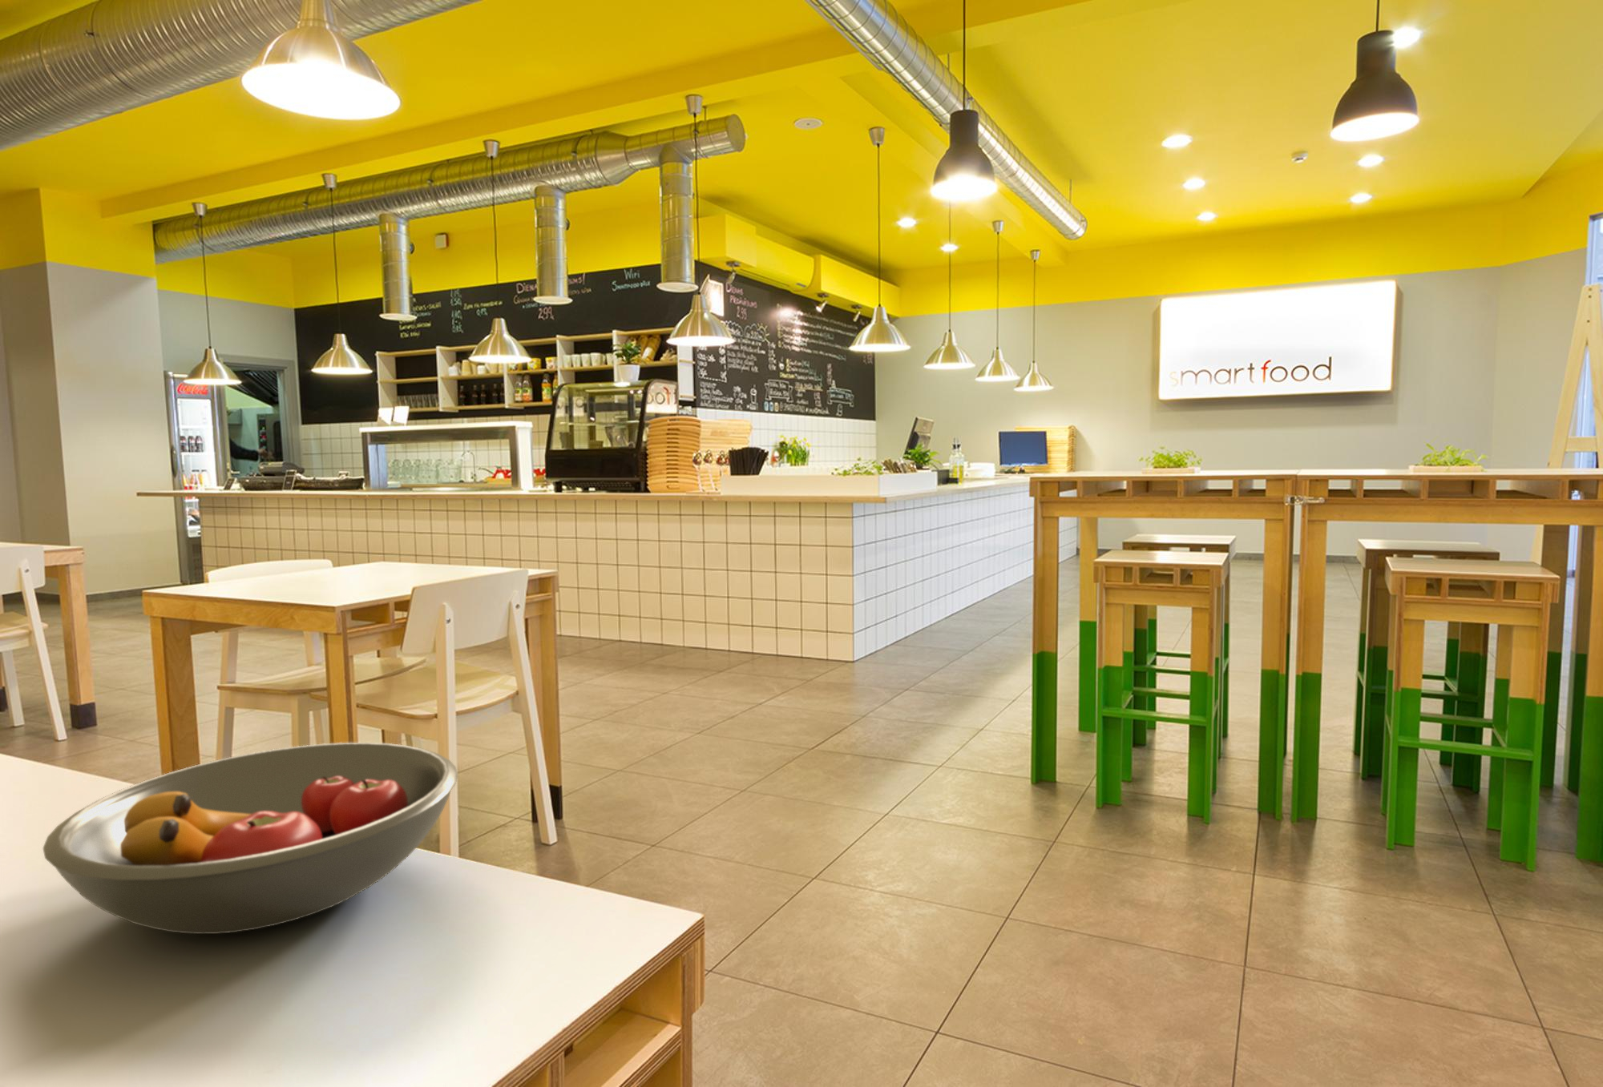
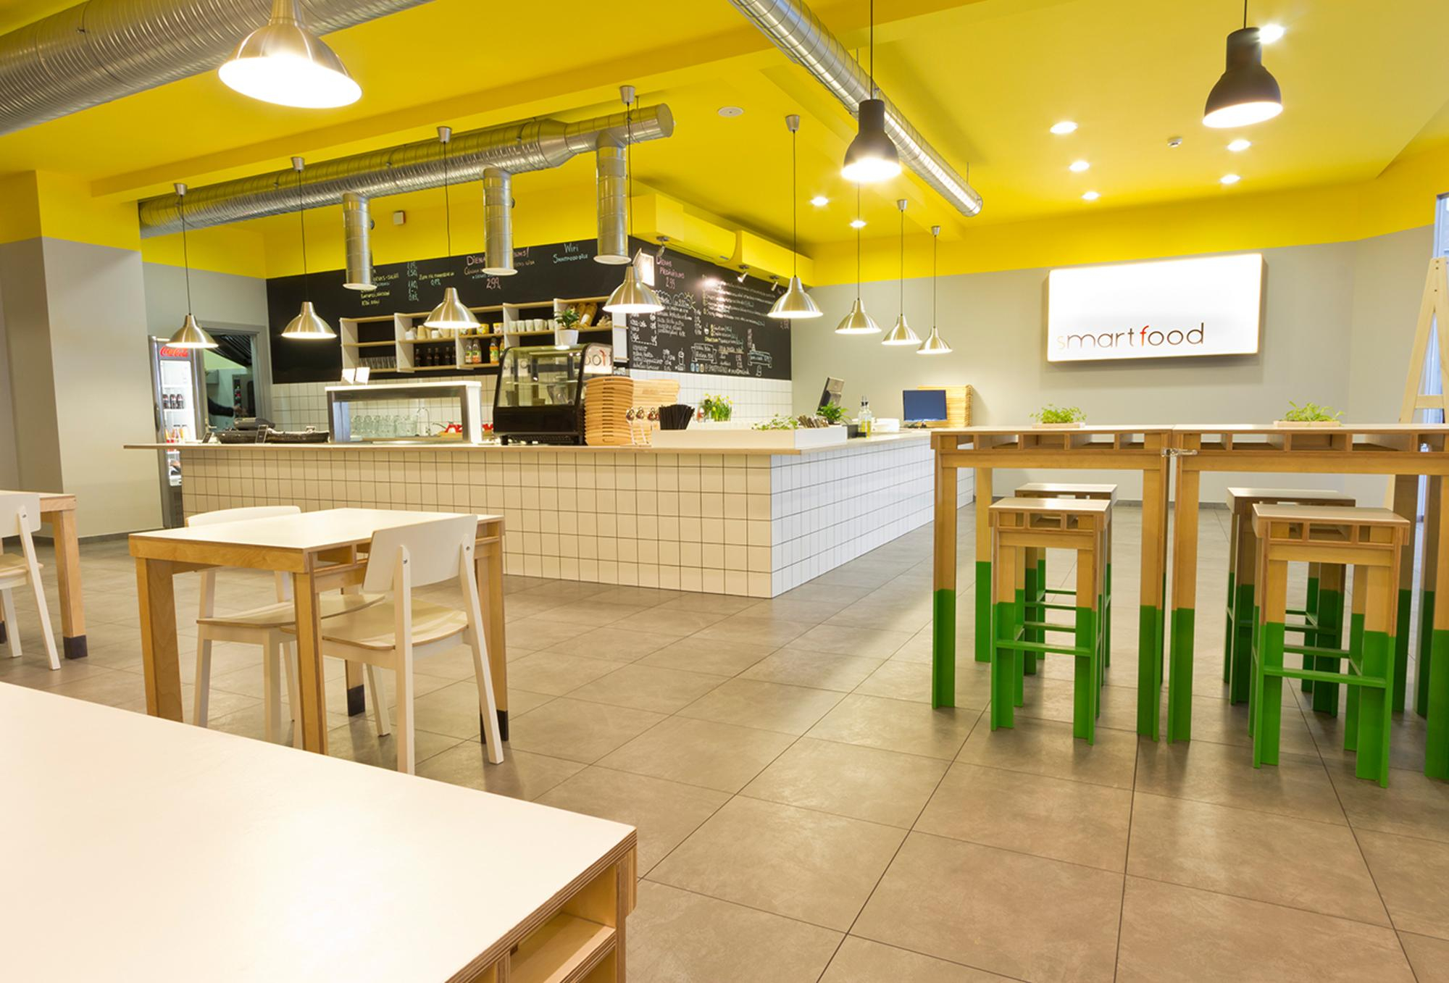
- fruit bowl [42,741,459,935]
